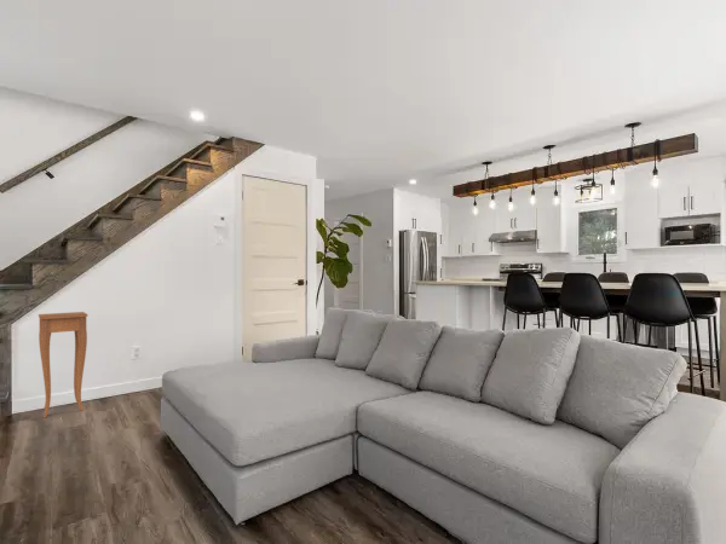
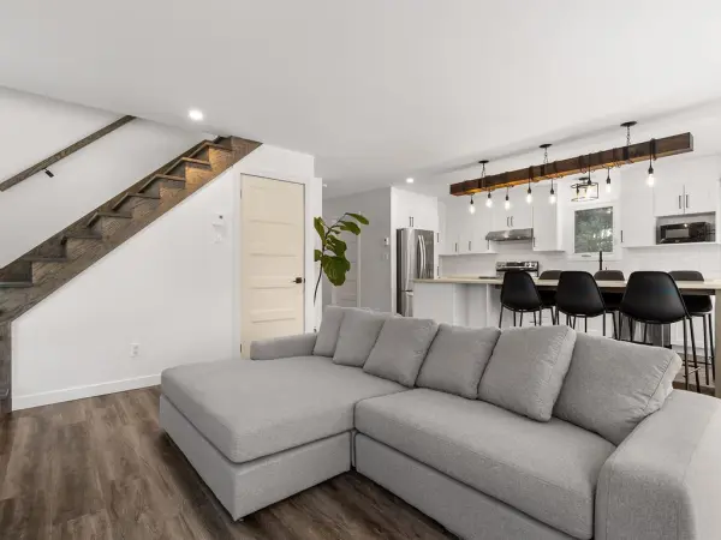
- side table [38,311,88,418]
